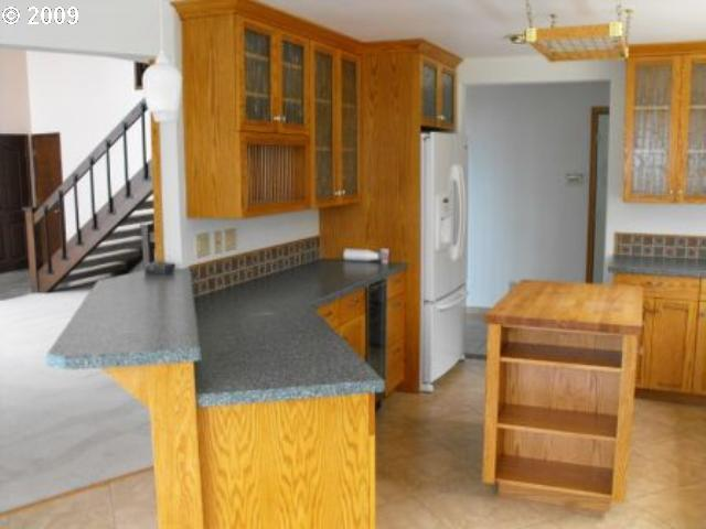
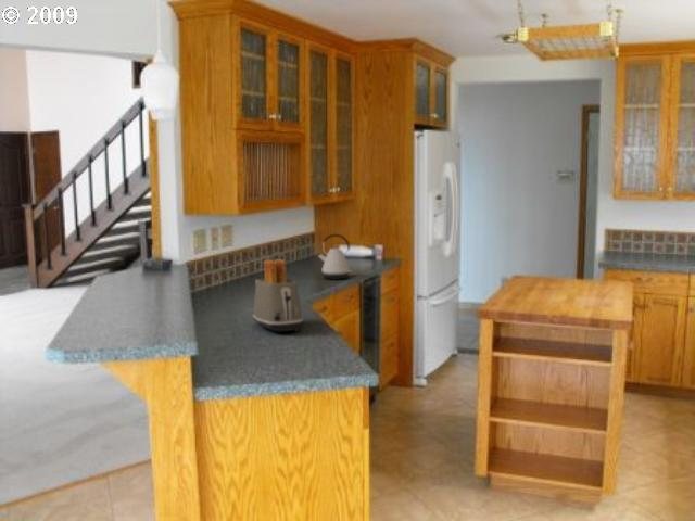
+ kettle [317,233,353,281]
+ toaster [252,258,304,333]
